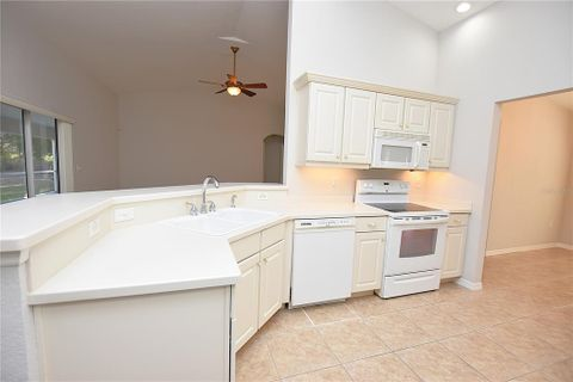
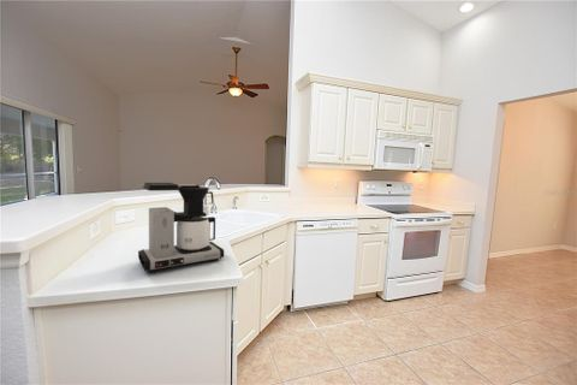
+ coffee maker [137,182,225,273]
